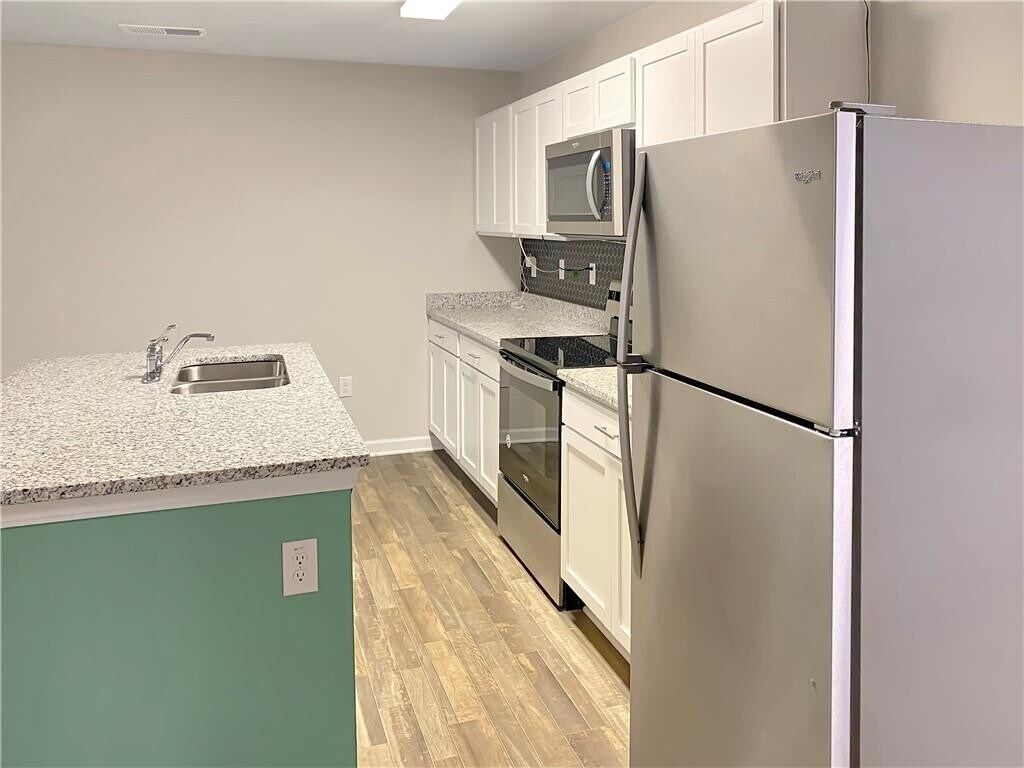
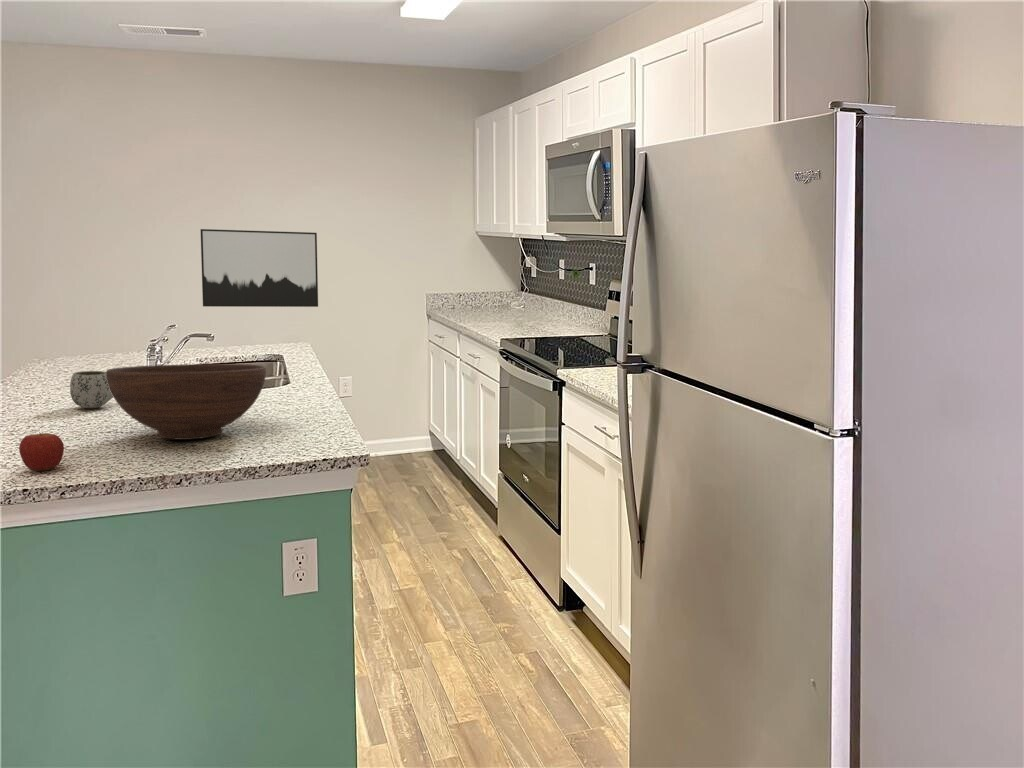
+ mug [69,370,114,409]
+ fruit bowl [105,363,267,440]
+ wall art [199,228,319,308]
+ apple [18,431,65,472]
